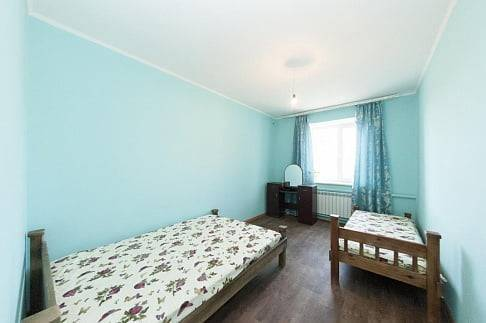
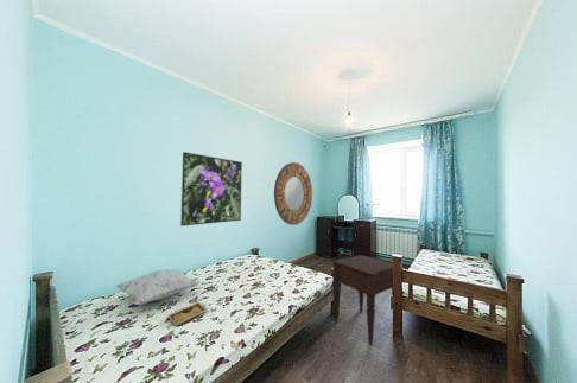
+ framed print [179,151,243,226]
+ tray [166,300,209,326]
+ nightstand [331,254,394,346]
+ home mirror [273,161,313,226]
+ decorative pillow [114,268,202,306]
